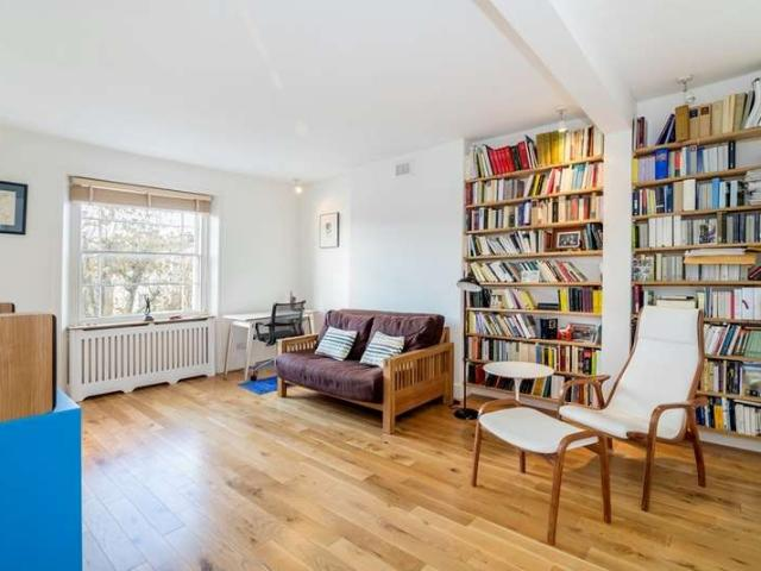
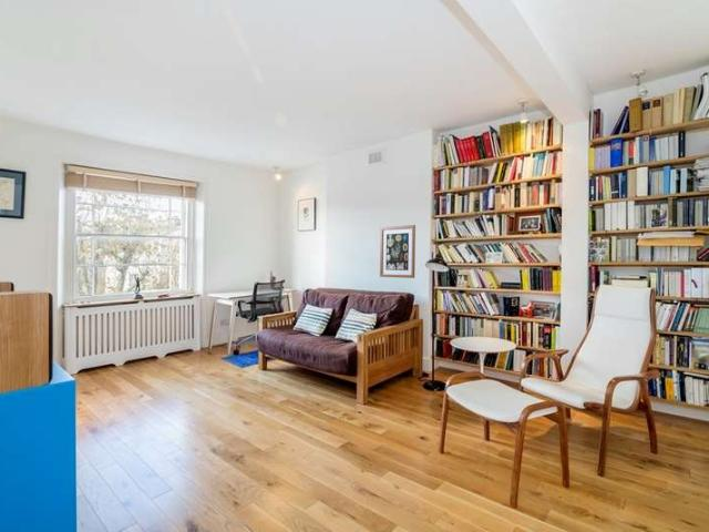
+ wall art [379,224,417,279]
